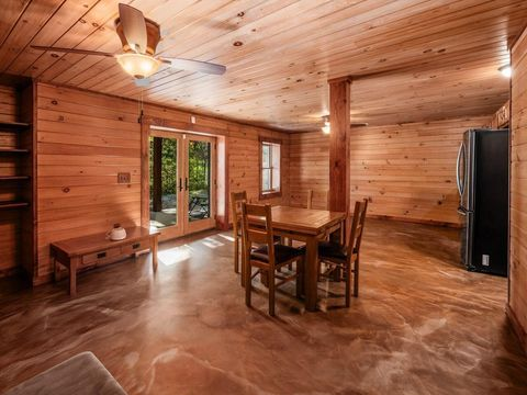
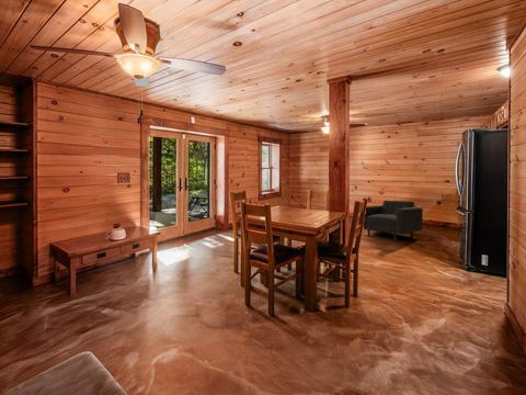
+ armchair [363,200,424,241]
